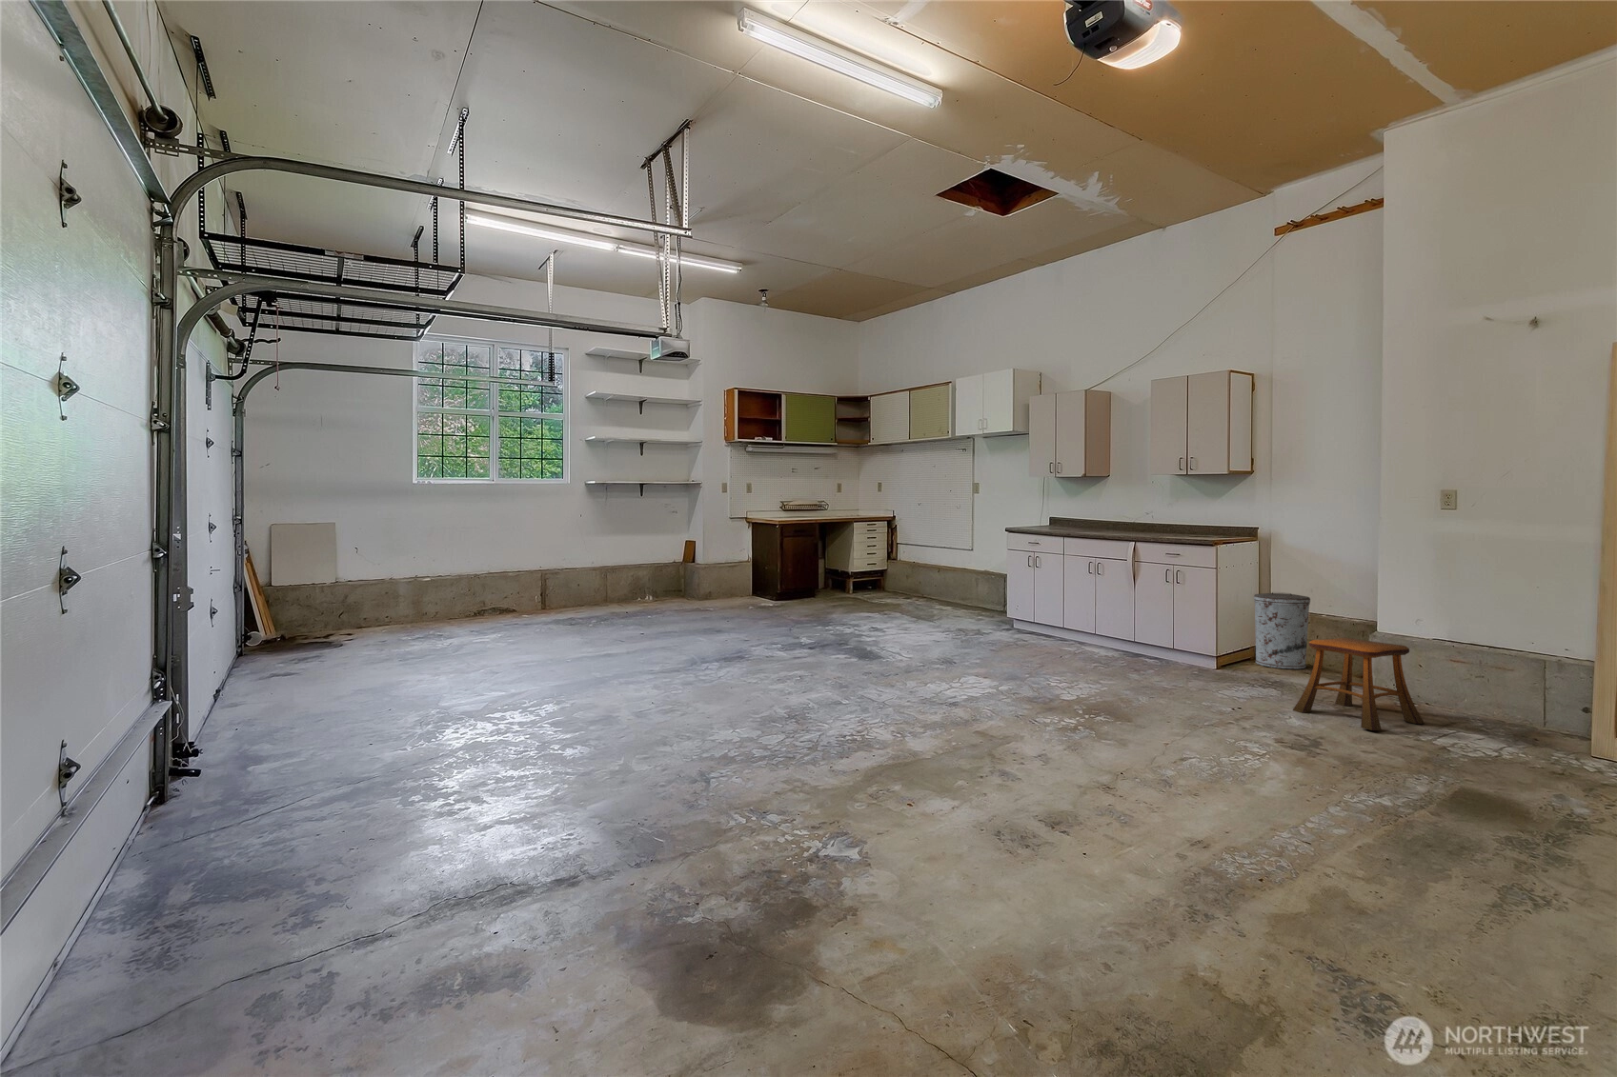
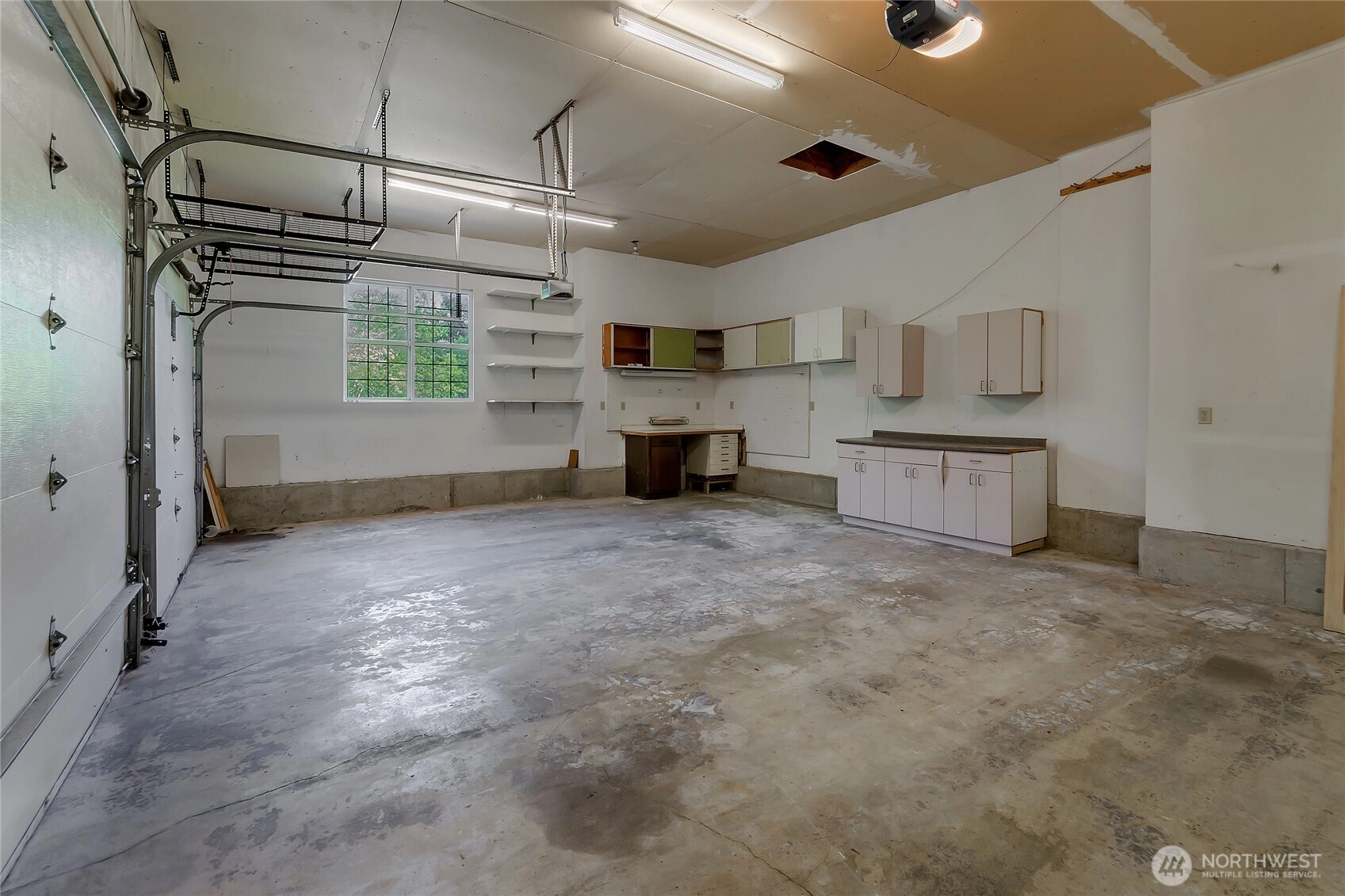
- stool [1292,637,1426,731]
- trash can [1253,591,1312,671]
